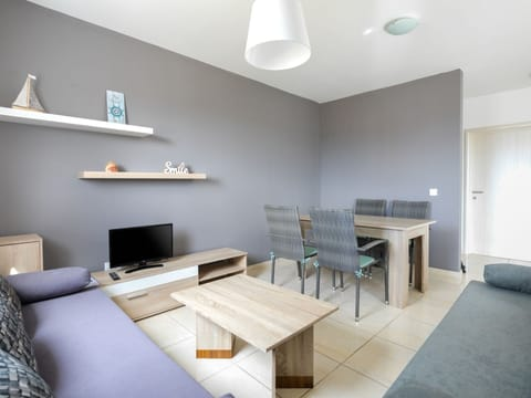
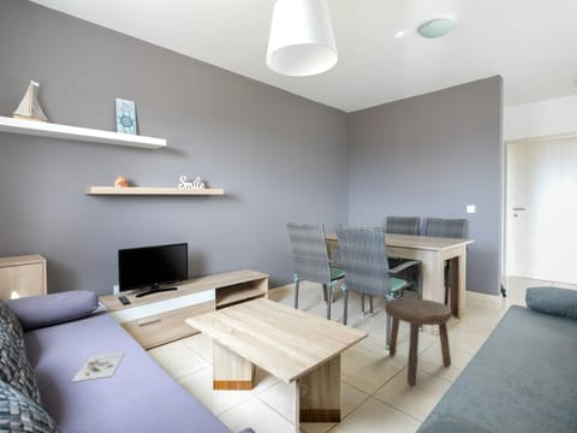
+ architectural model [70,351,126,382]
+ stool [385,297,453,387]
